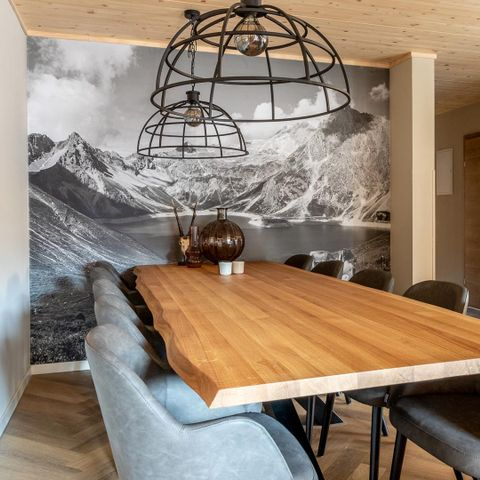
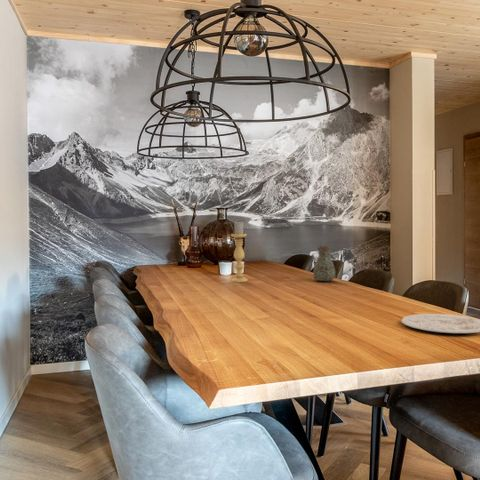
+ decorative vase [312,245,336,282]
+ plate [401,313,480,334]
+ candle holder [230,221,249,283]
